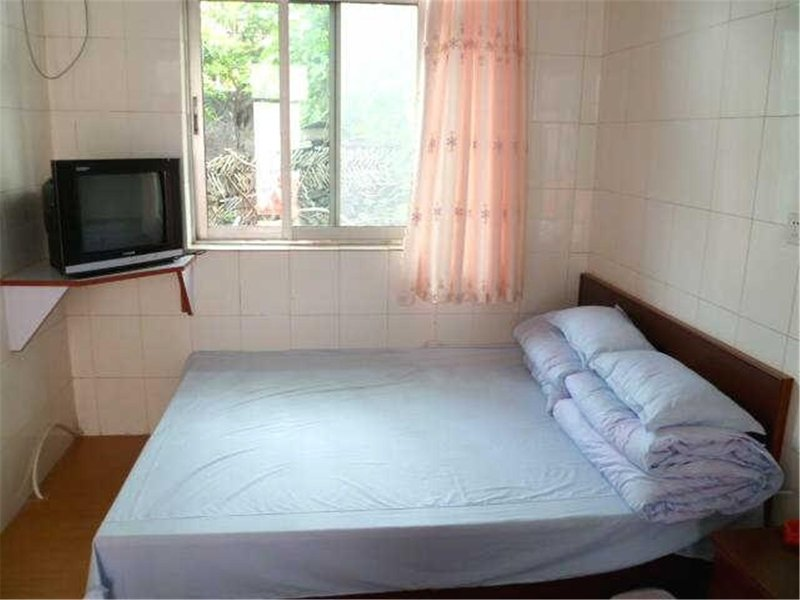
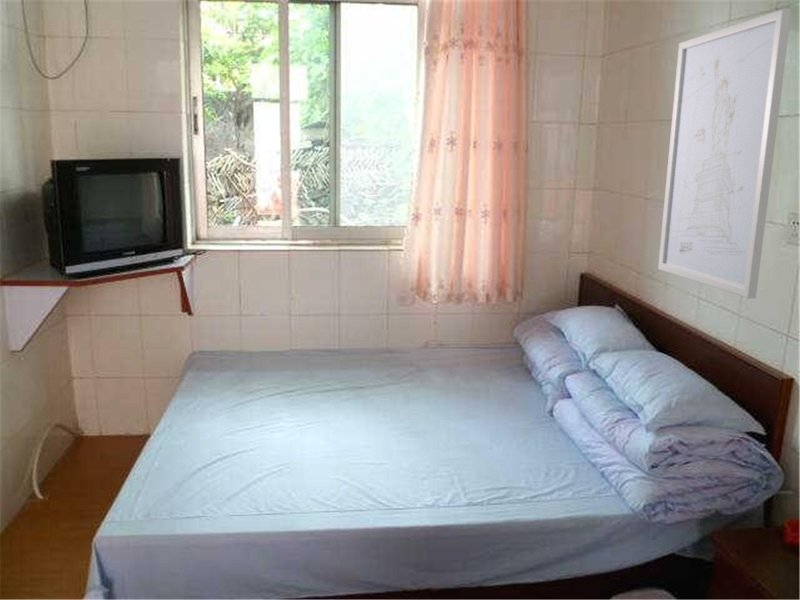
+ wall art [657,8,792,299]
